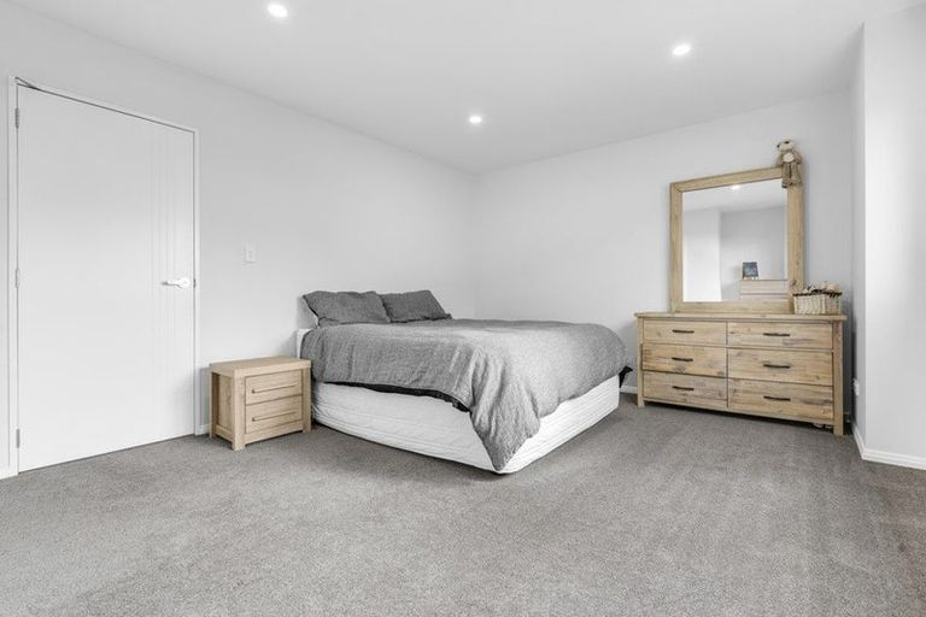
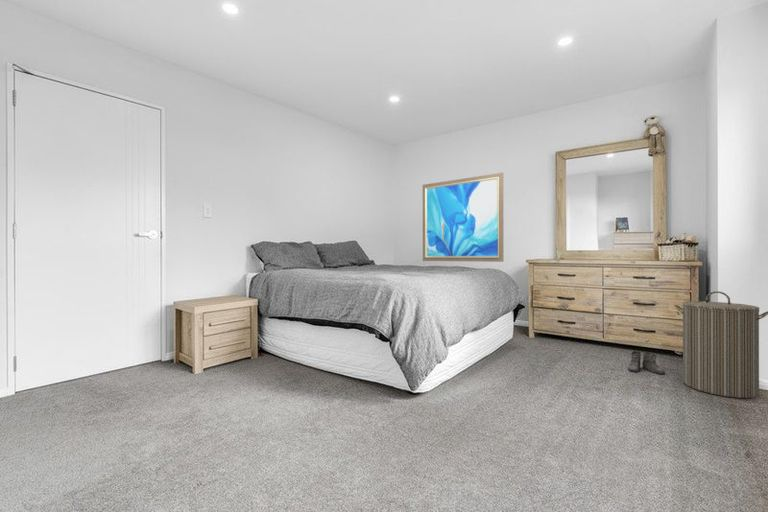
+ laundry hamper [674,290,768,399]
+ wall art [422,172,504,263]
+ boots [627,350,666,376]
